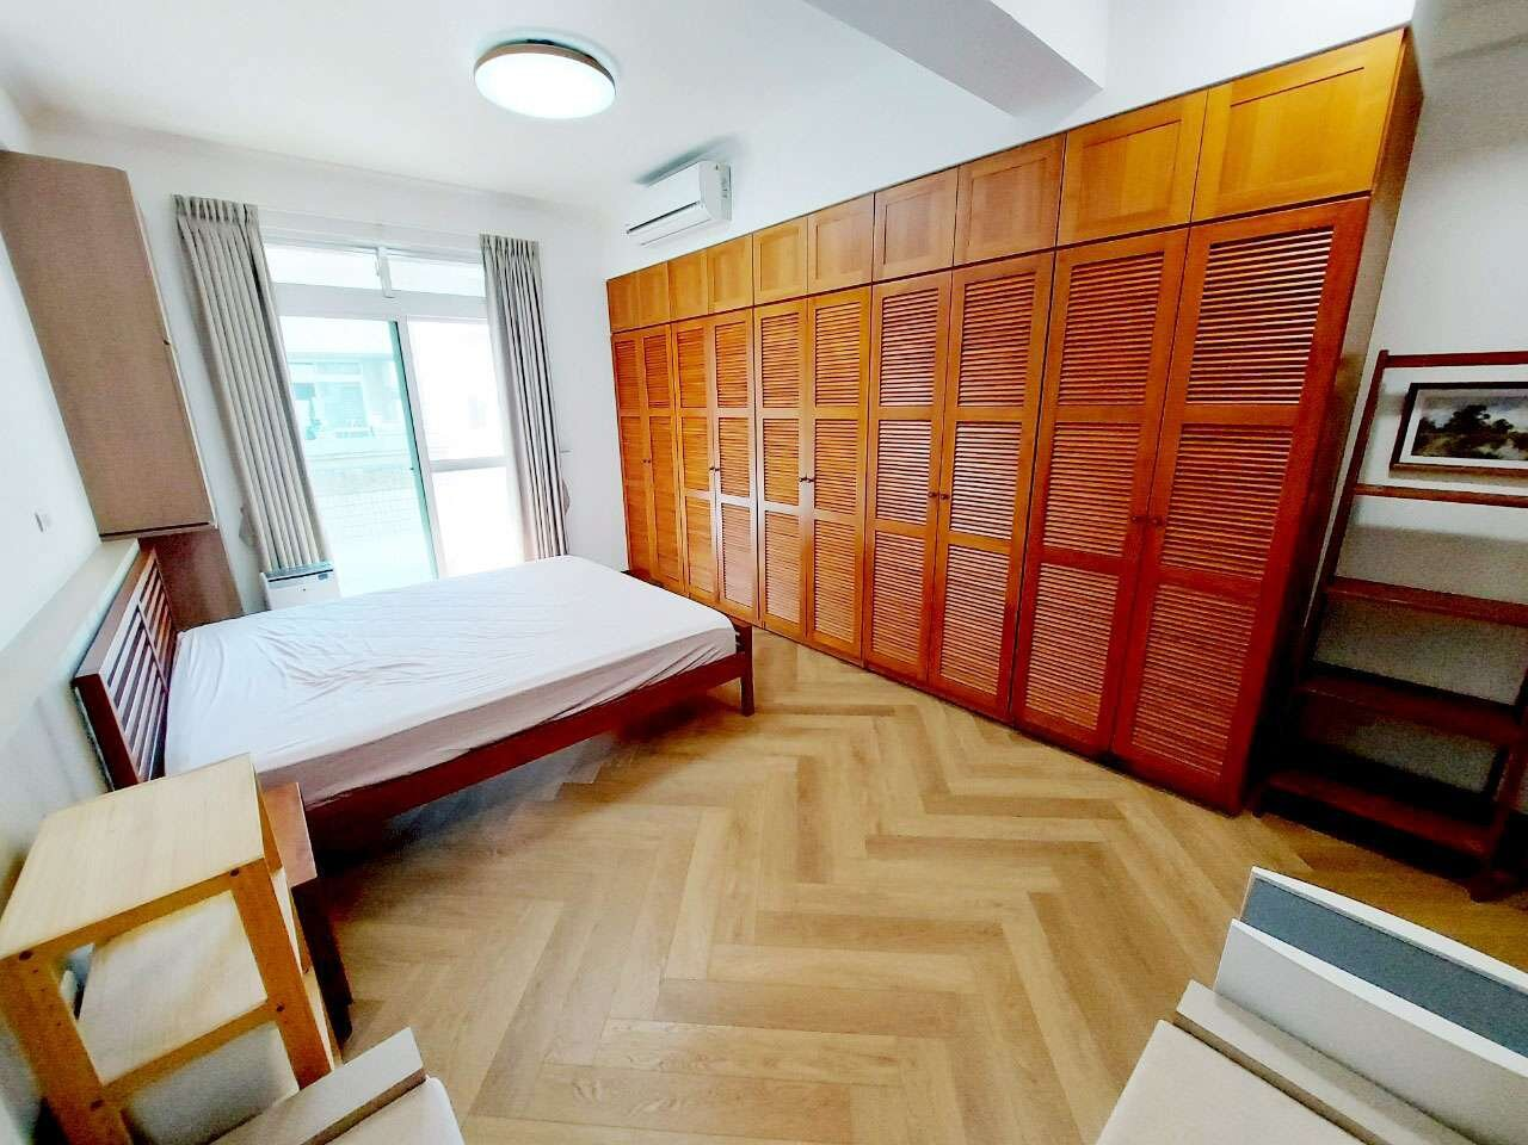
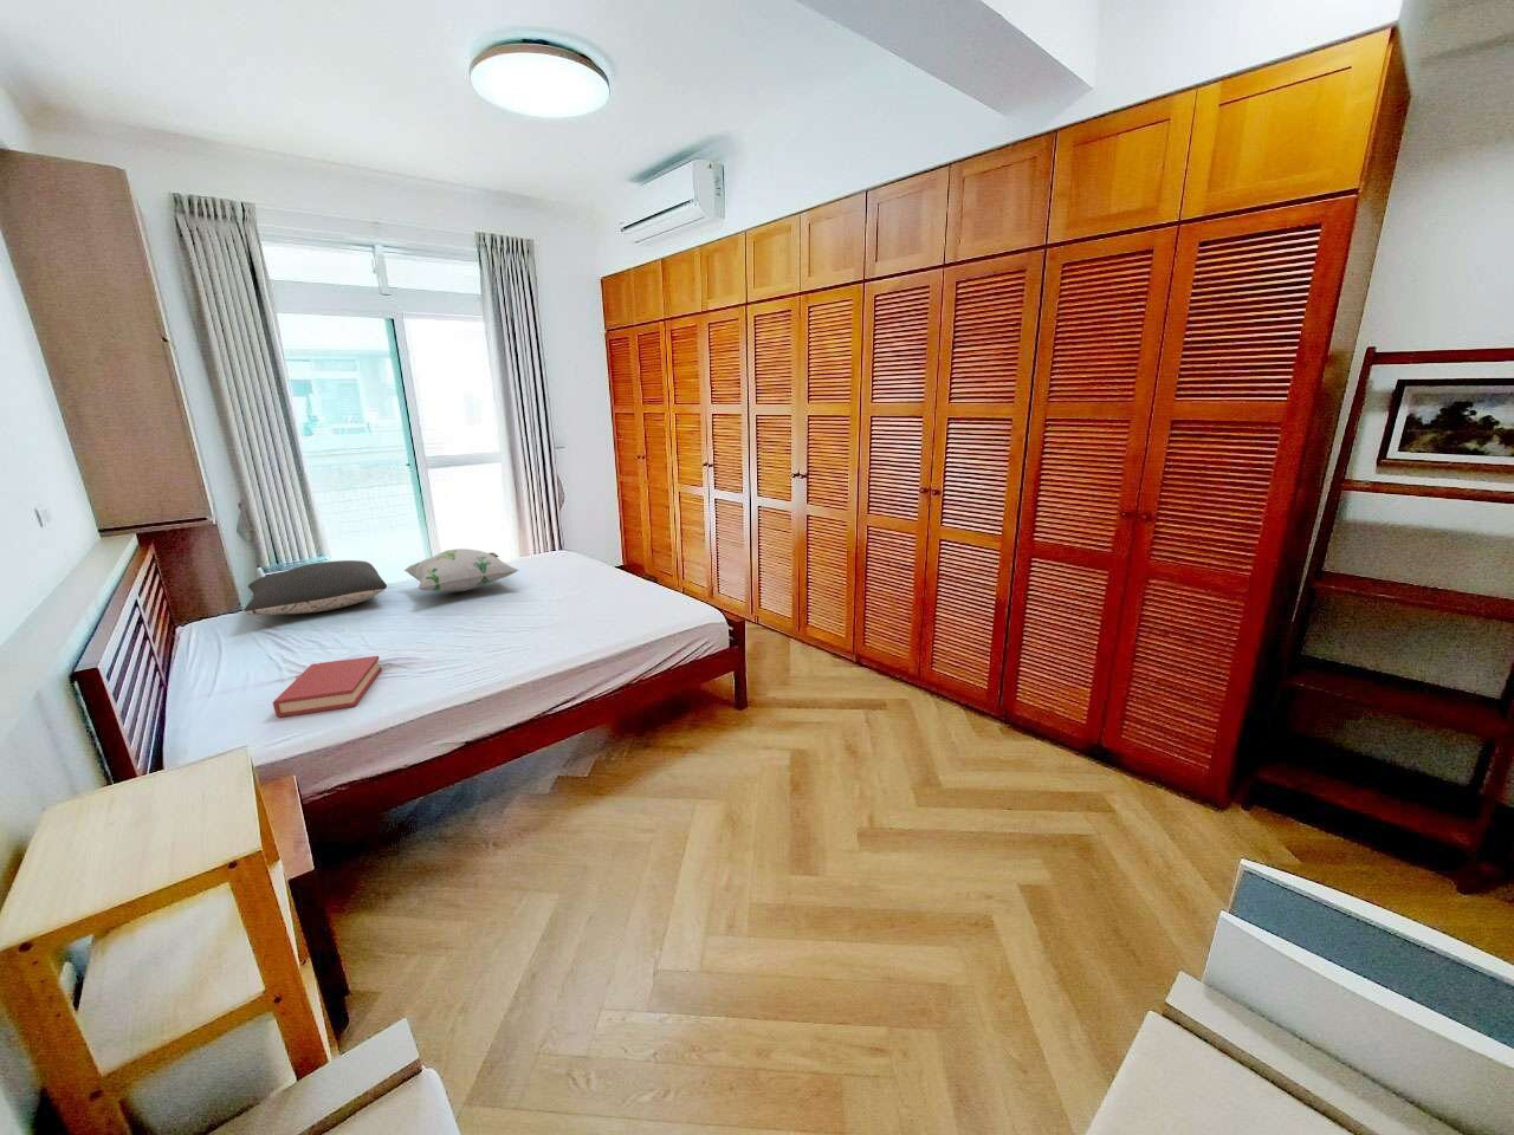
+ pillow [243,559,387,616]
+ hardback book [272,655,383,718]
+ decorative pillow [403,547,521,594]
